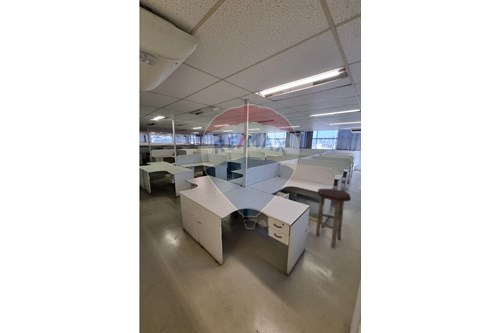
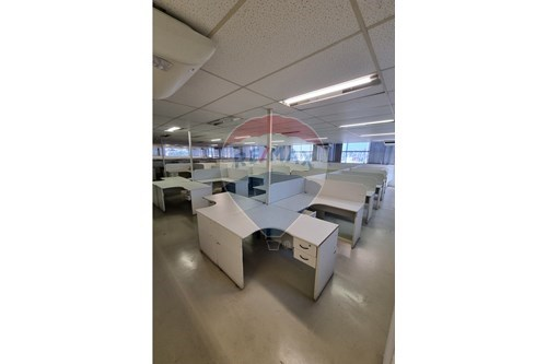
- stool [315,188,352,248]
